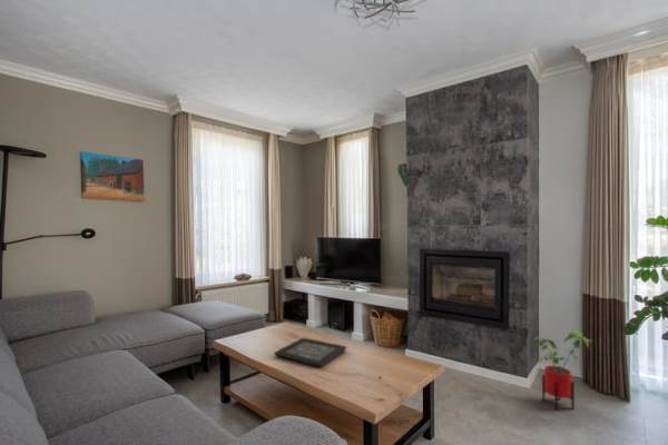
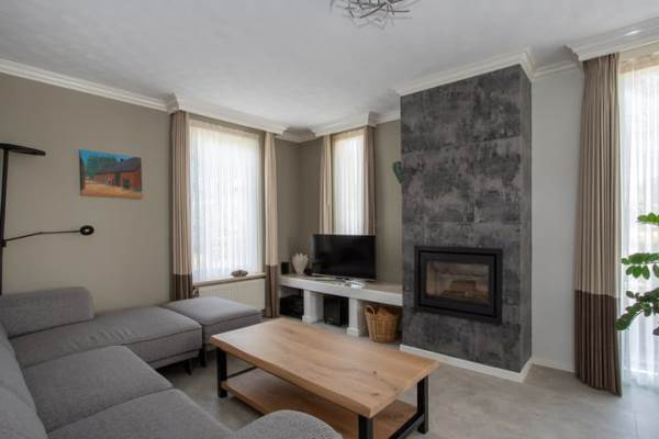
- decorative tray [274,337,347,368]
- house plant [533,329,593,412]
